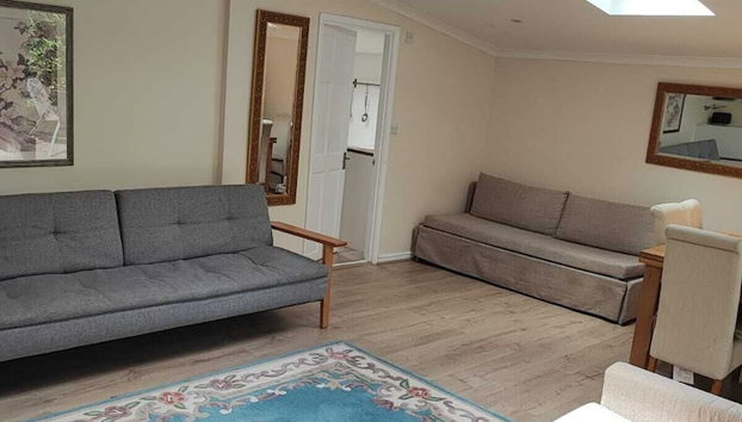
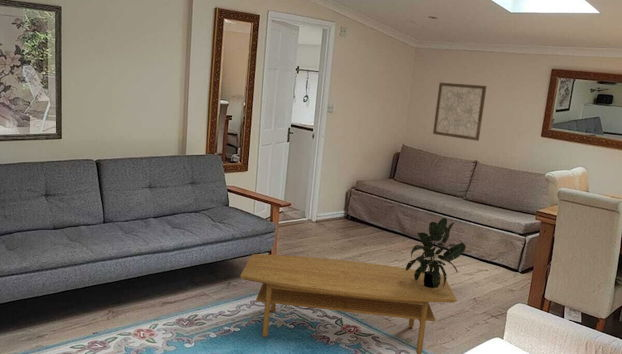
+ coffee table [239,253,458,354]
+ potted plant [405,217,467,288]
+ wall art [432,82,487,142]
